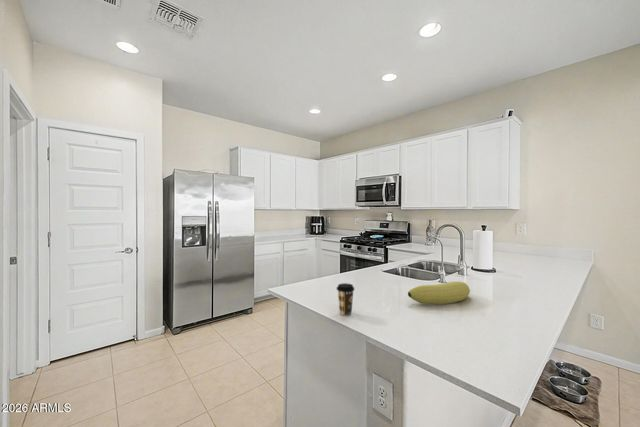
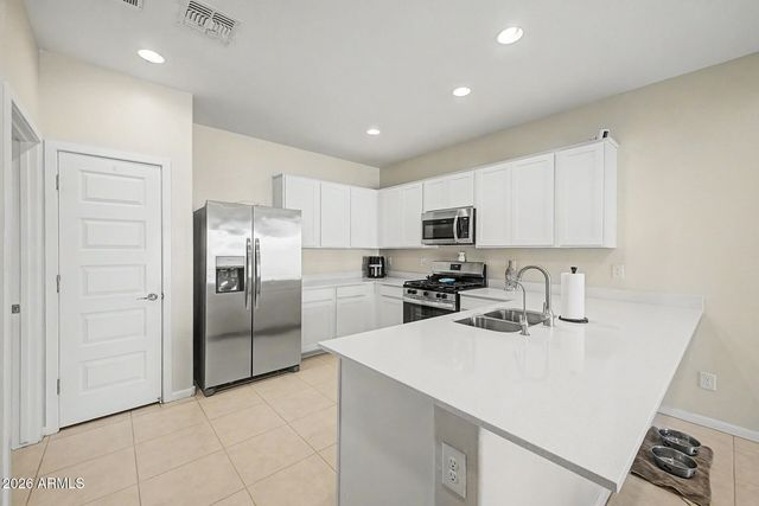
- fruit [407,281,471,306]
- coffee cup [336,282,356,316]
